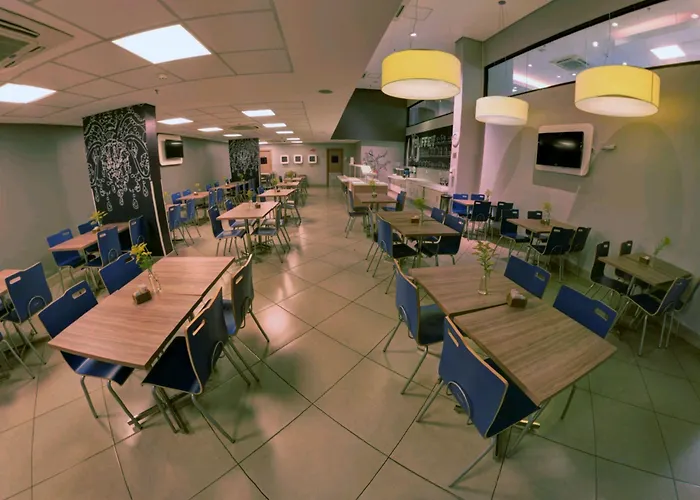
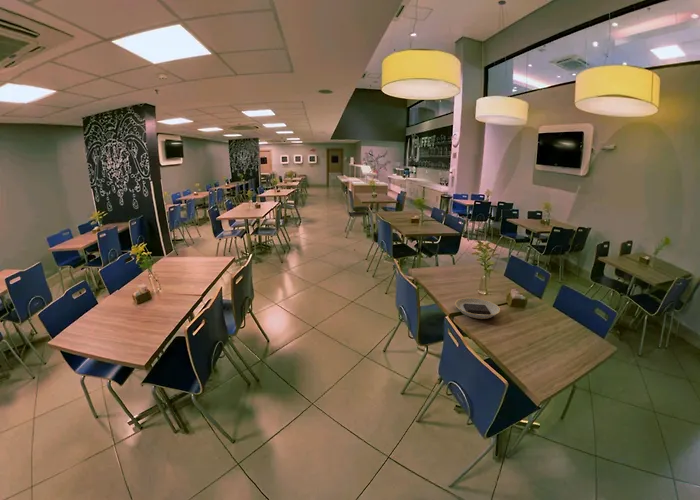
+ plate [455,297,501,320]
